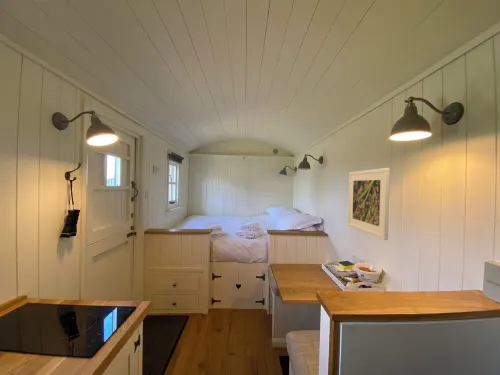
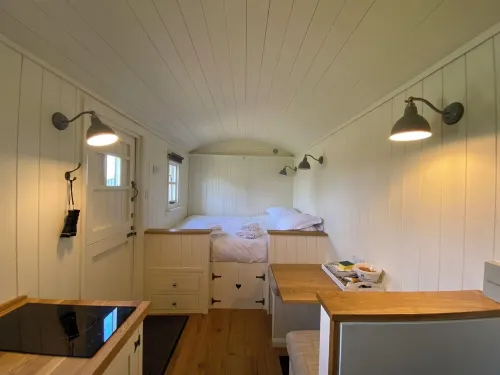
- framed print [347,167,391,241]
